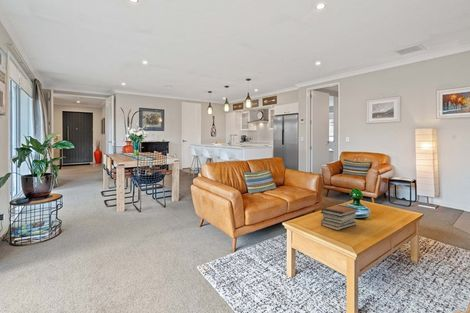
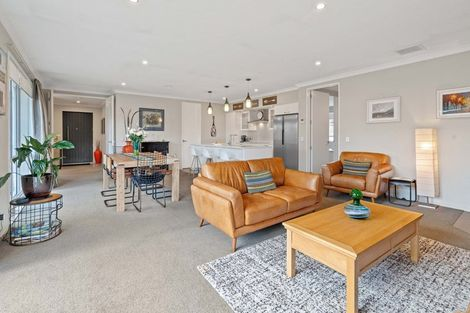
- book stack [320,204,359,231]
